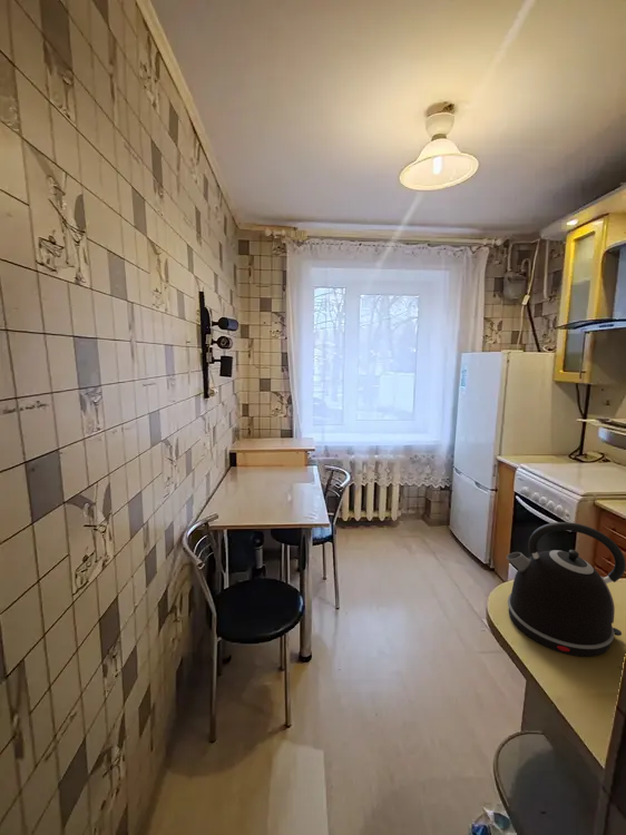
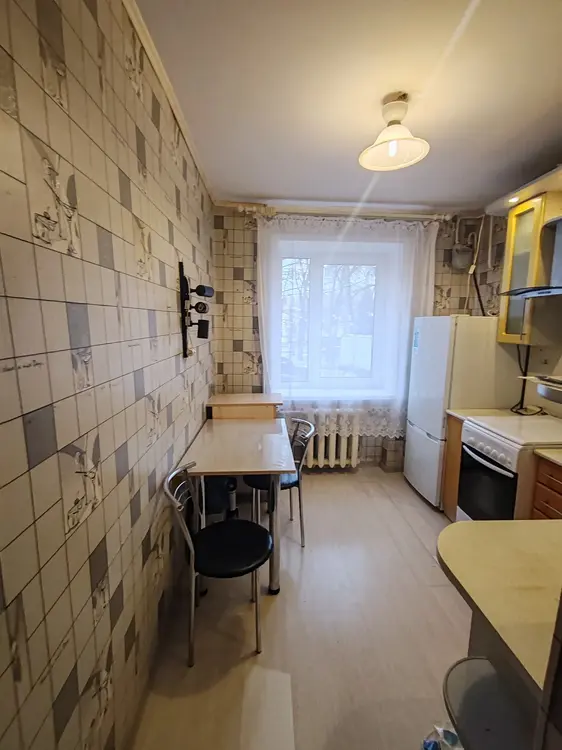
- kettle [506,521,626,658]
